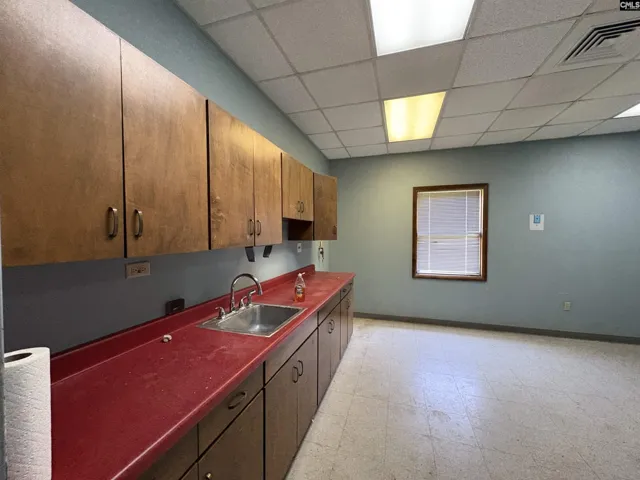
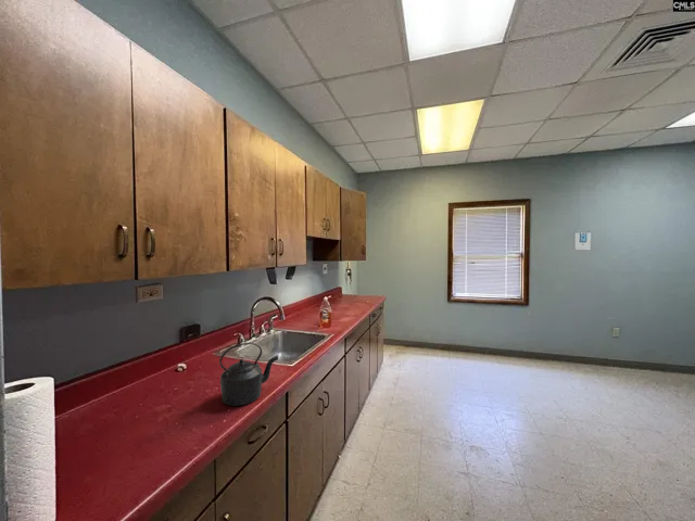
+ kettle [218,342,279,407]
